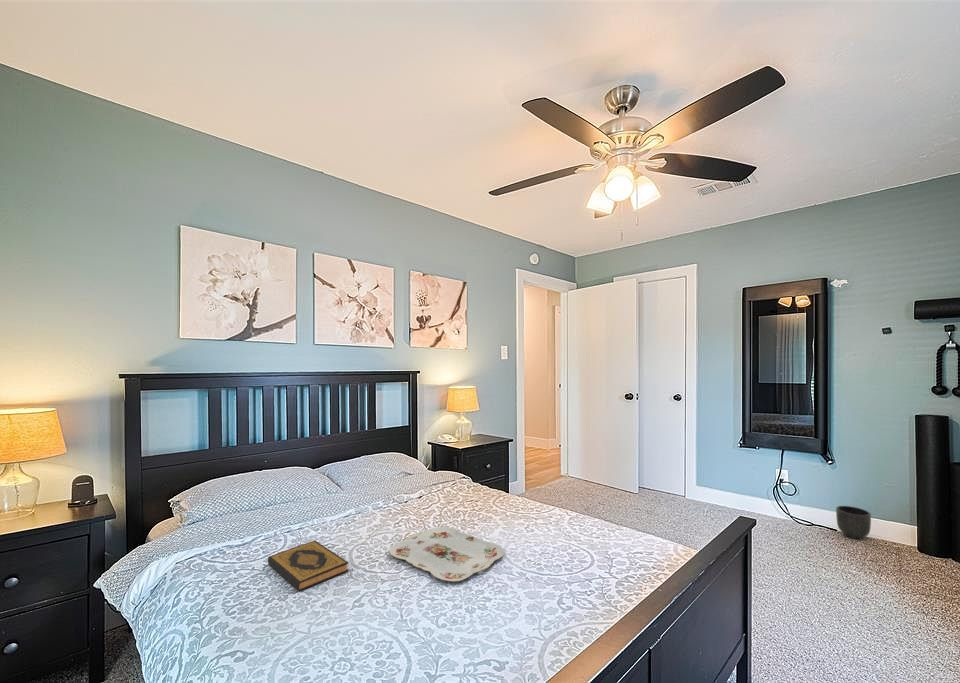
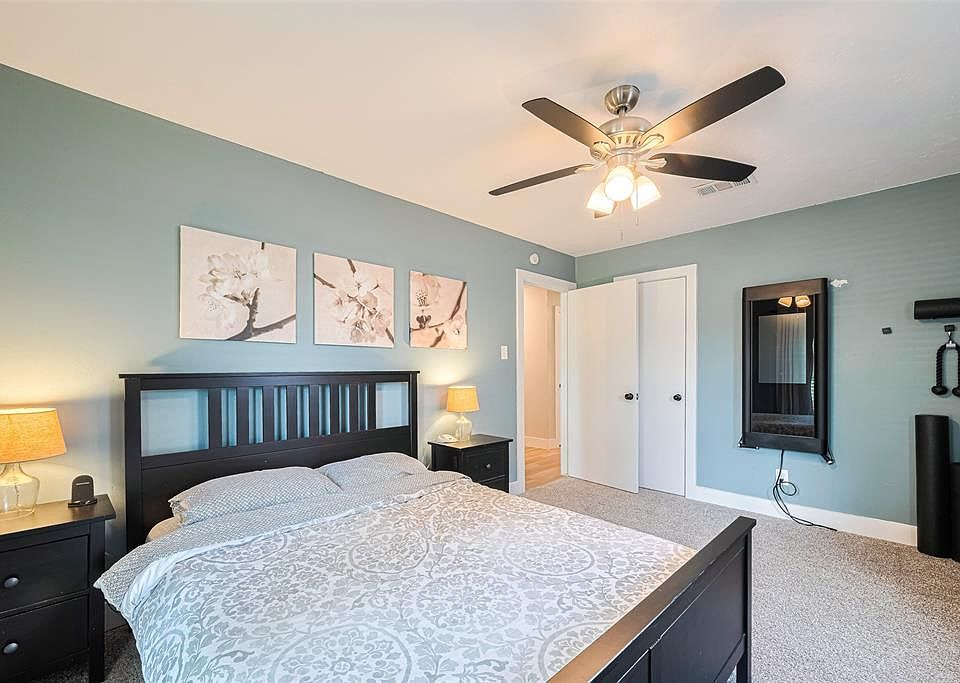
- hardback book [267,540,349,592]
- serving tray [388,526,505,583]
- planter [835,505,872,540]
